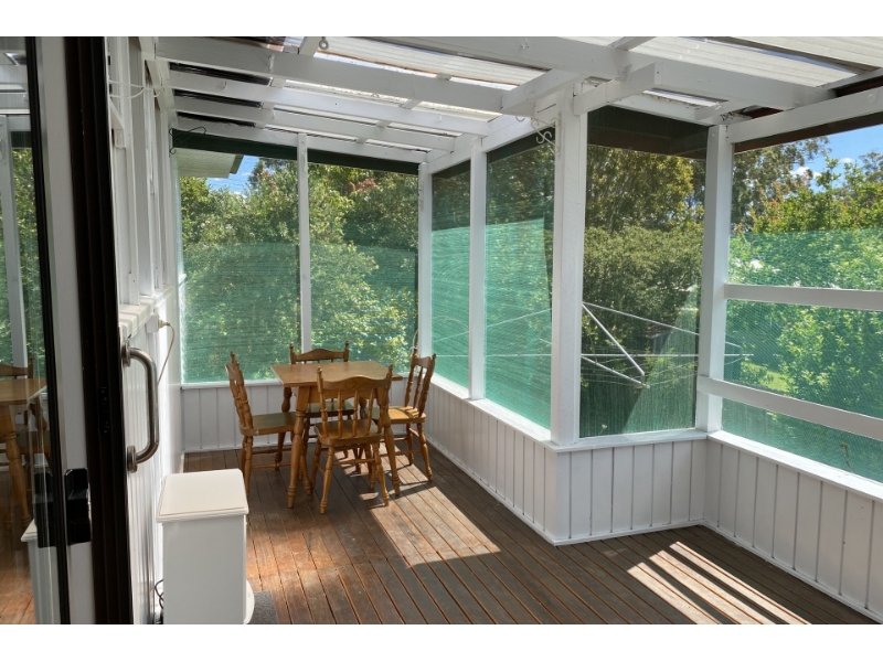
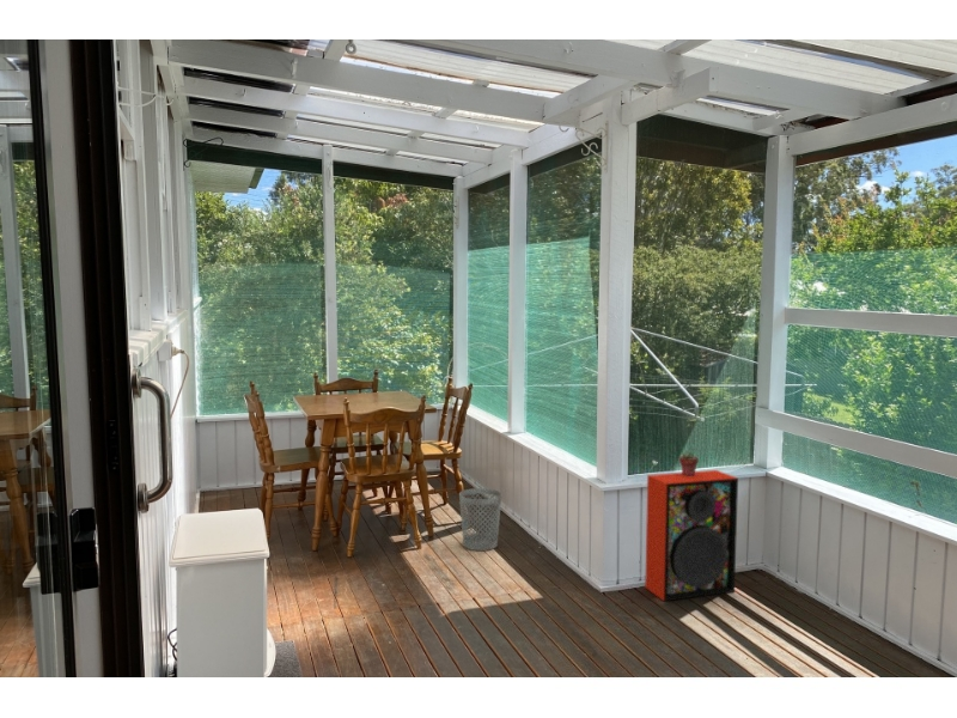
+ potted succulent [678,449,700,476]
+ wastebasket [458,487,502,552]
+ speaker [644,469,739,603]
